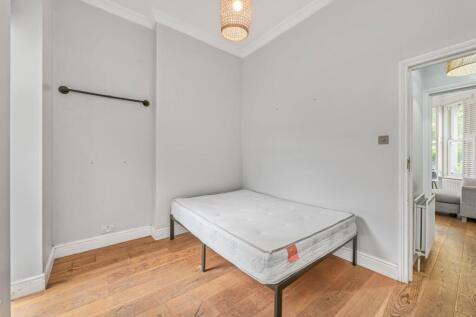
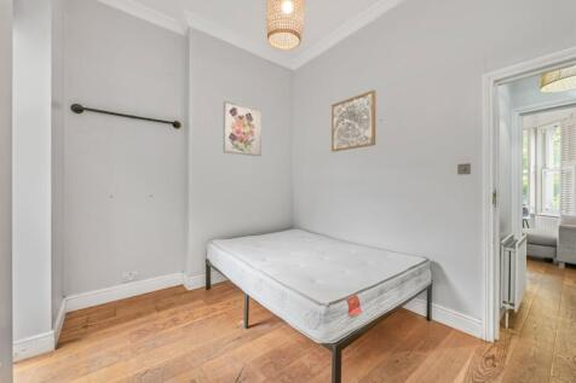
+ wall art [330,89,376,152]
+ wall art [223,100,263,157]
